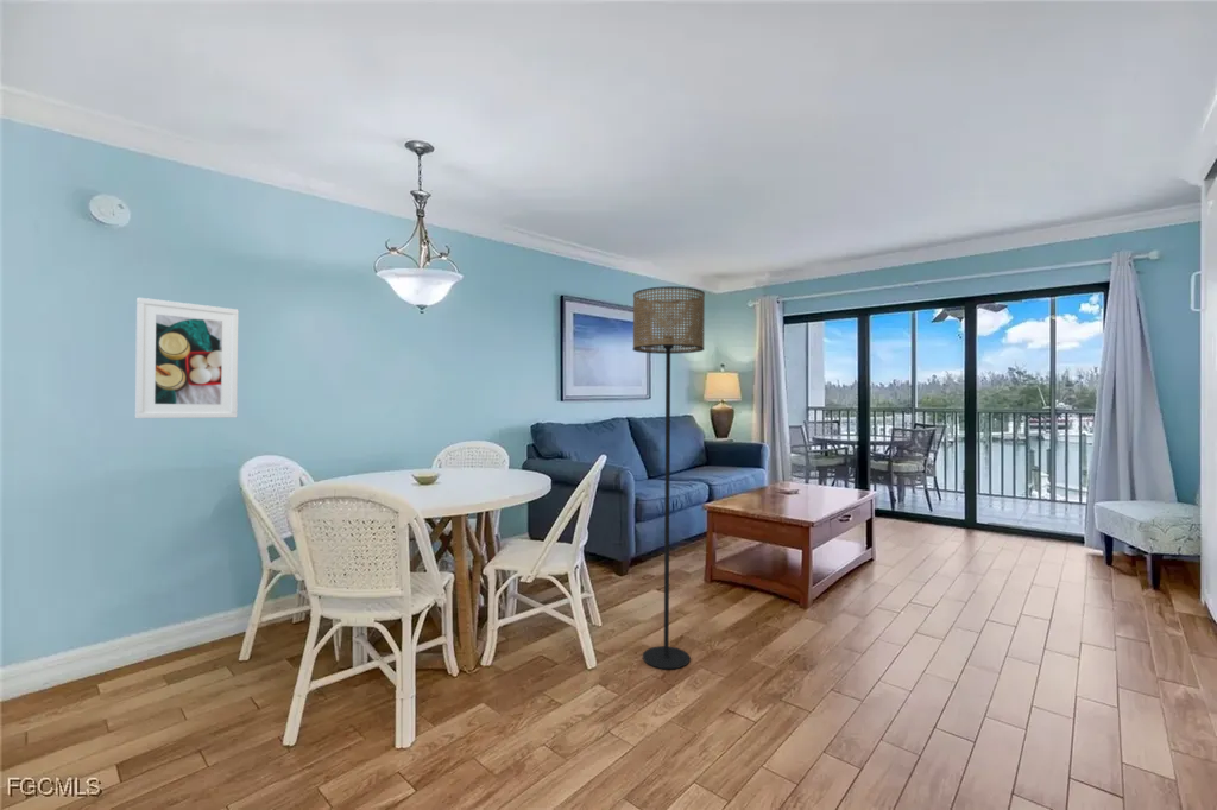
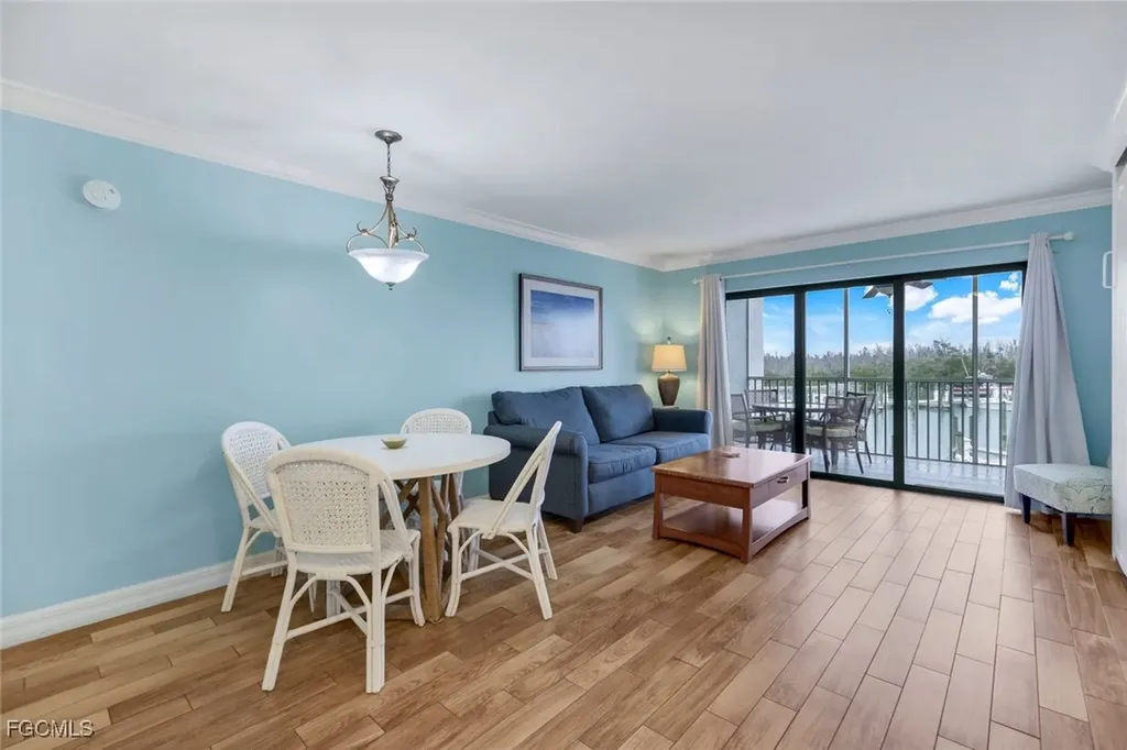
- floor lamp [632,285,706,670]
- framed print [134,297,239,419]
